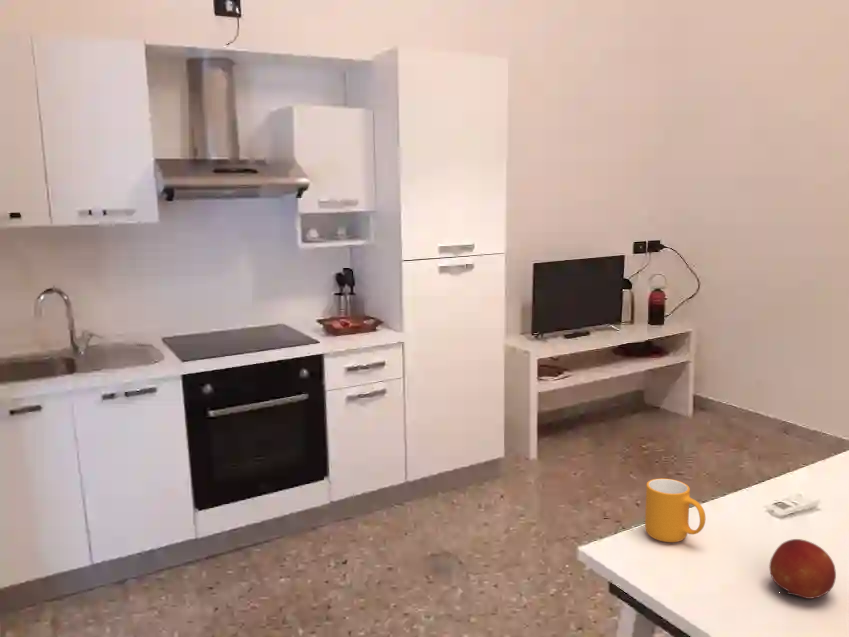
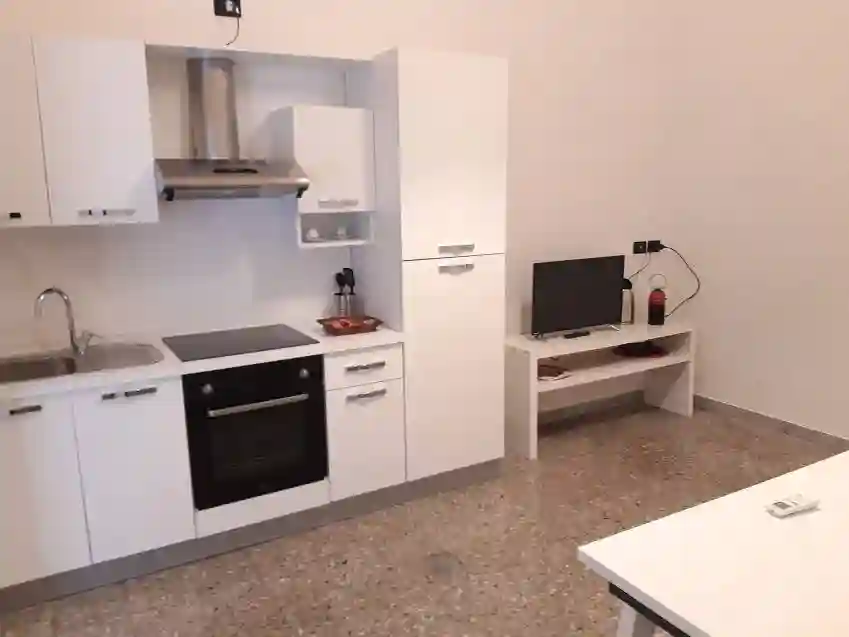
- mug [644,478,706,543]
- fruit [768,538,837,600]
